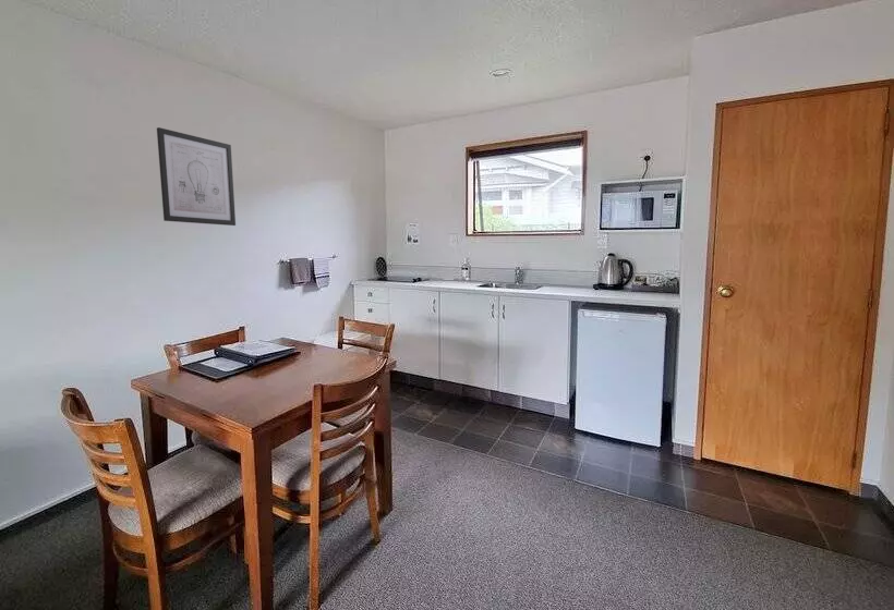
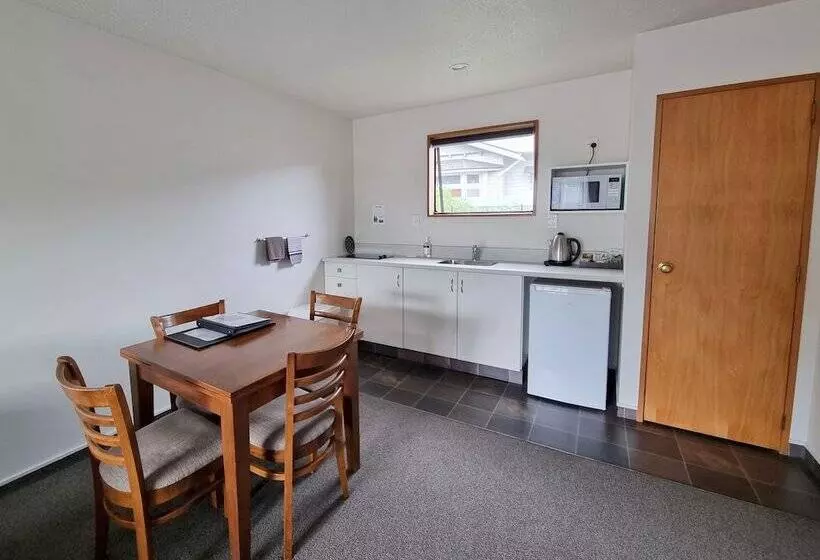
- wall art [156,126,237,227]
